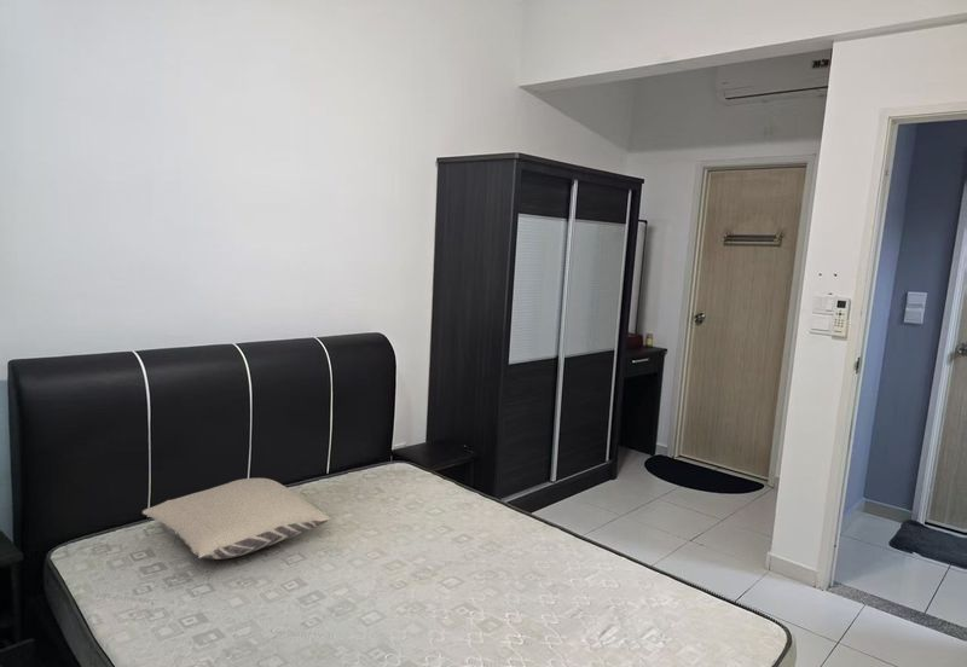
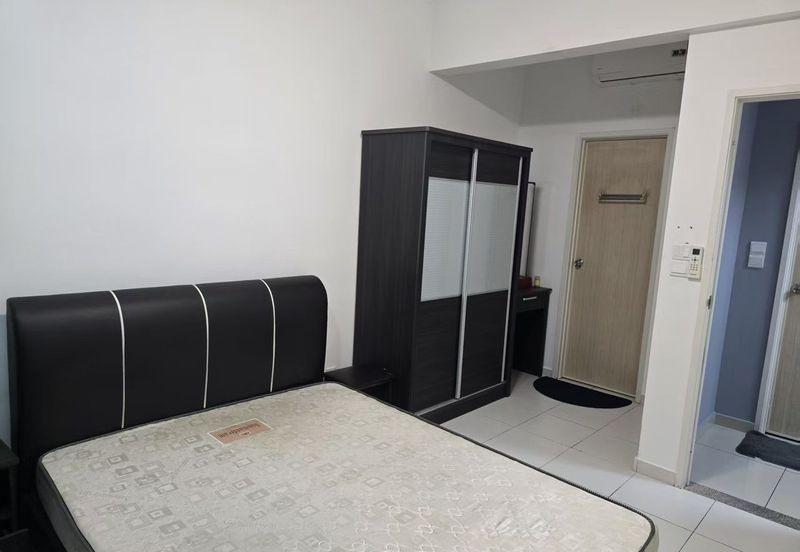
- pillow [141,477,330,561]
